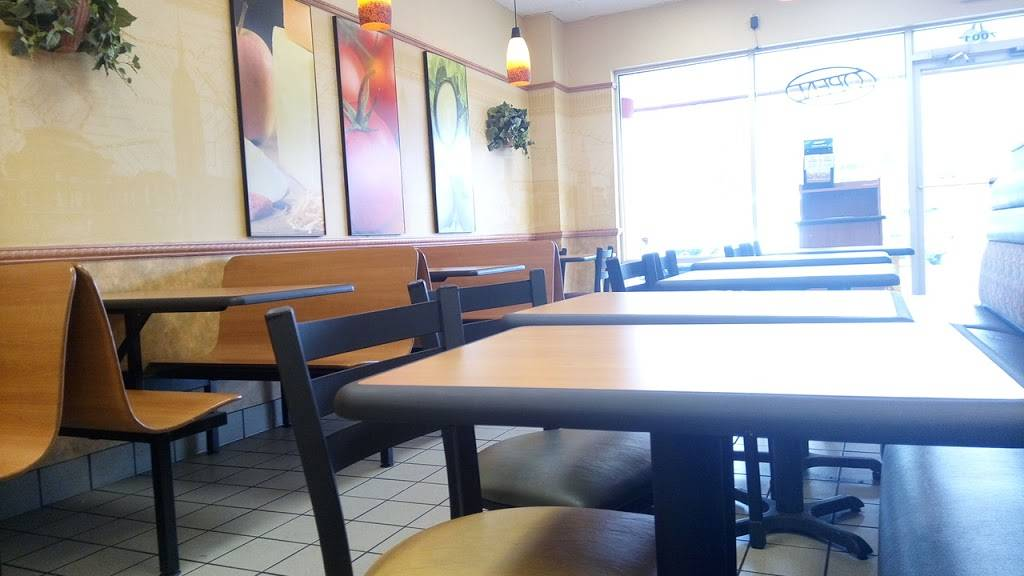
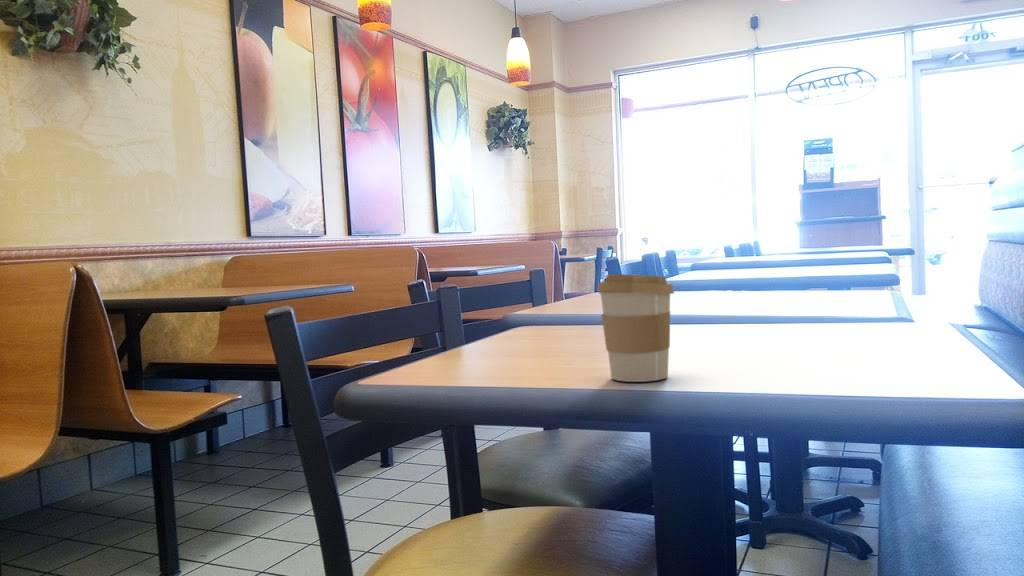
+ coffee cup [597,273,675,383]
